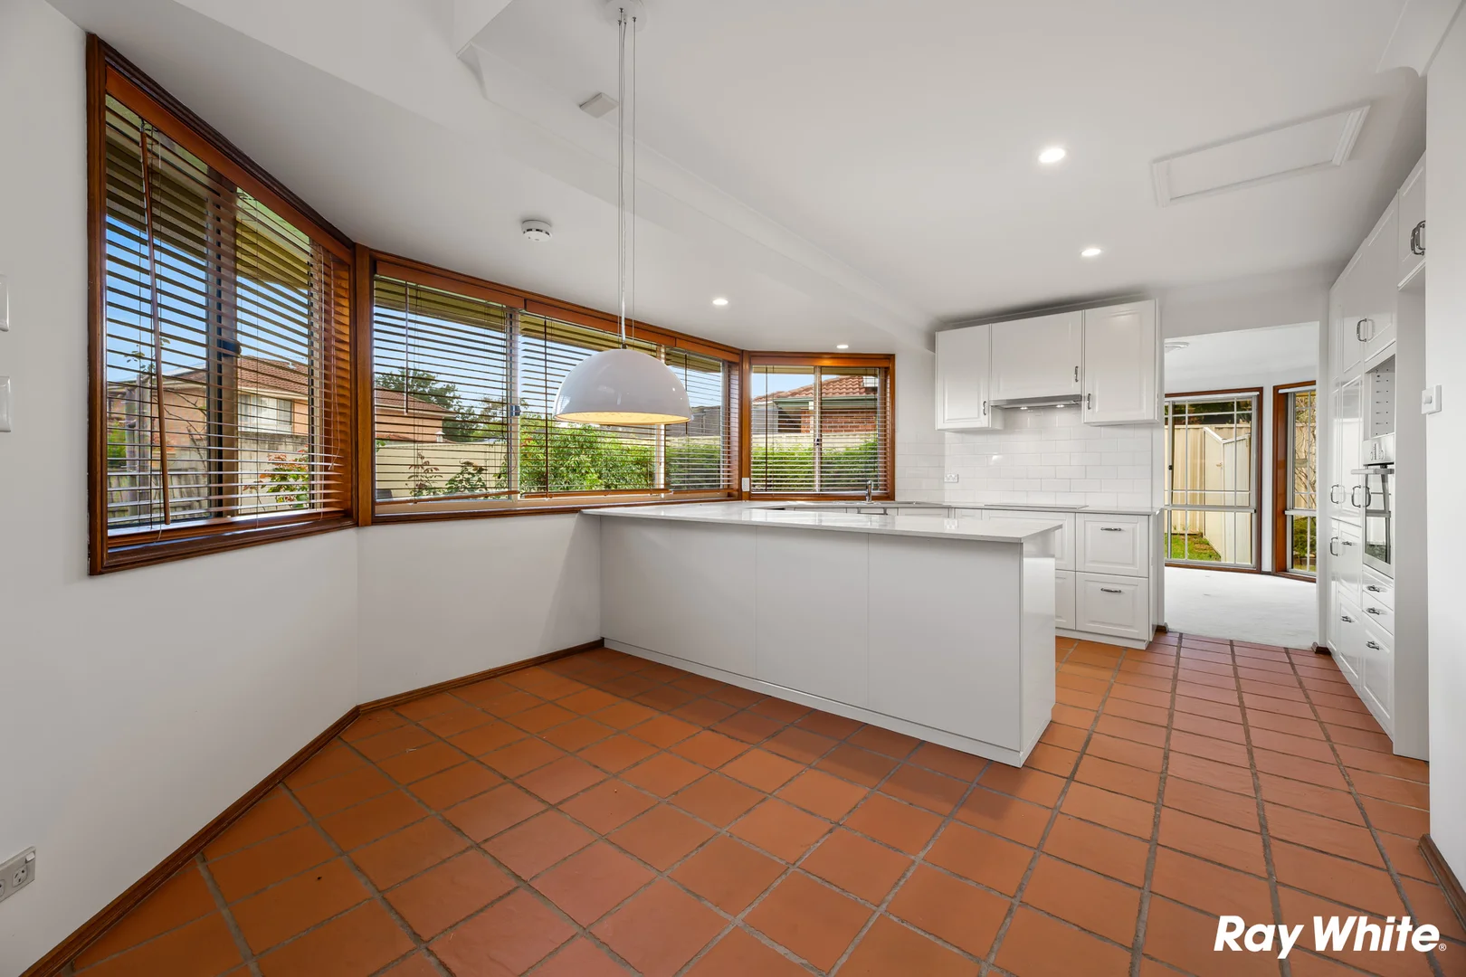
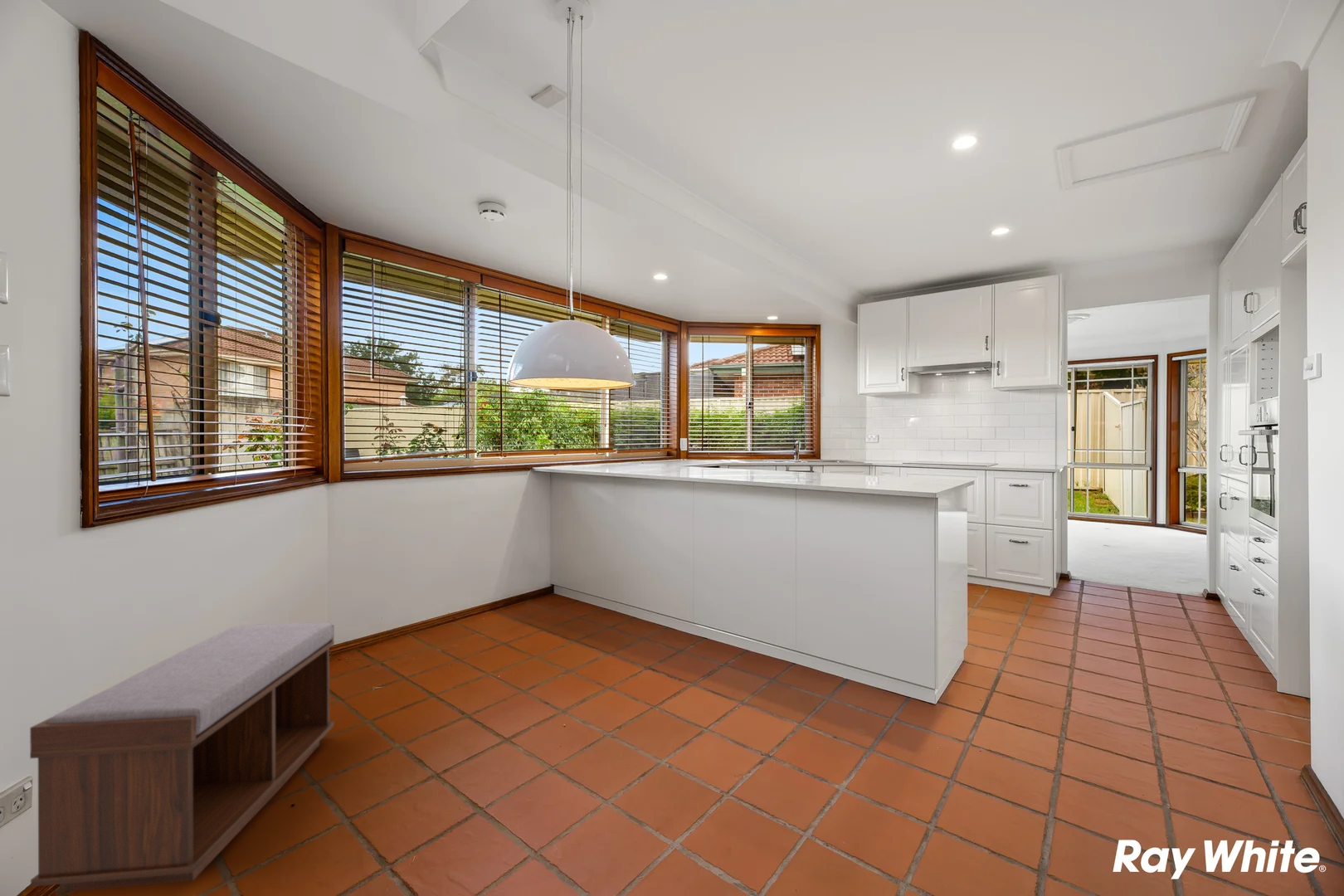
+ bench [29,621,335,894]
